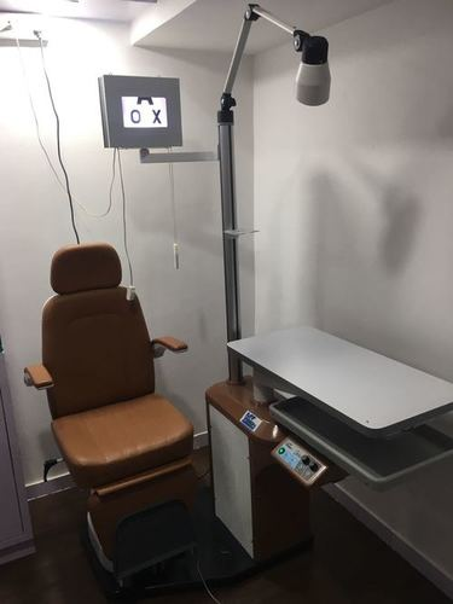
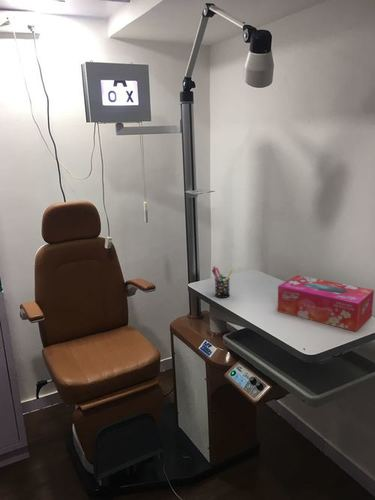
+ pen holder [211,265,234,299]
+ tissue box [277,274,375,333]
